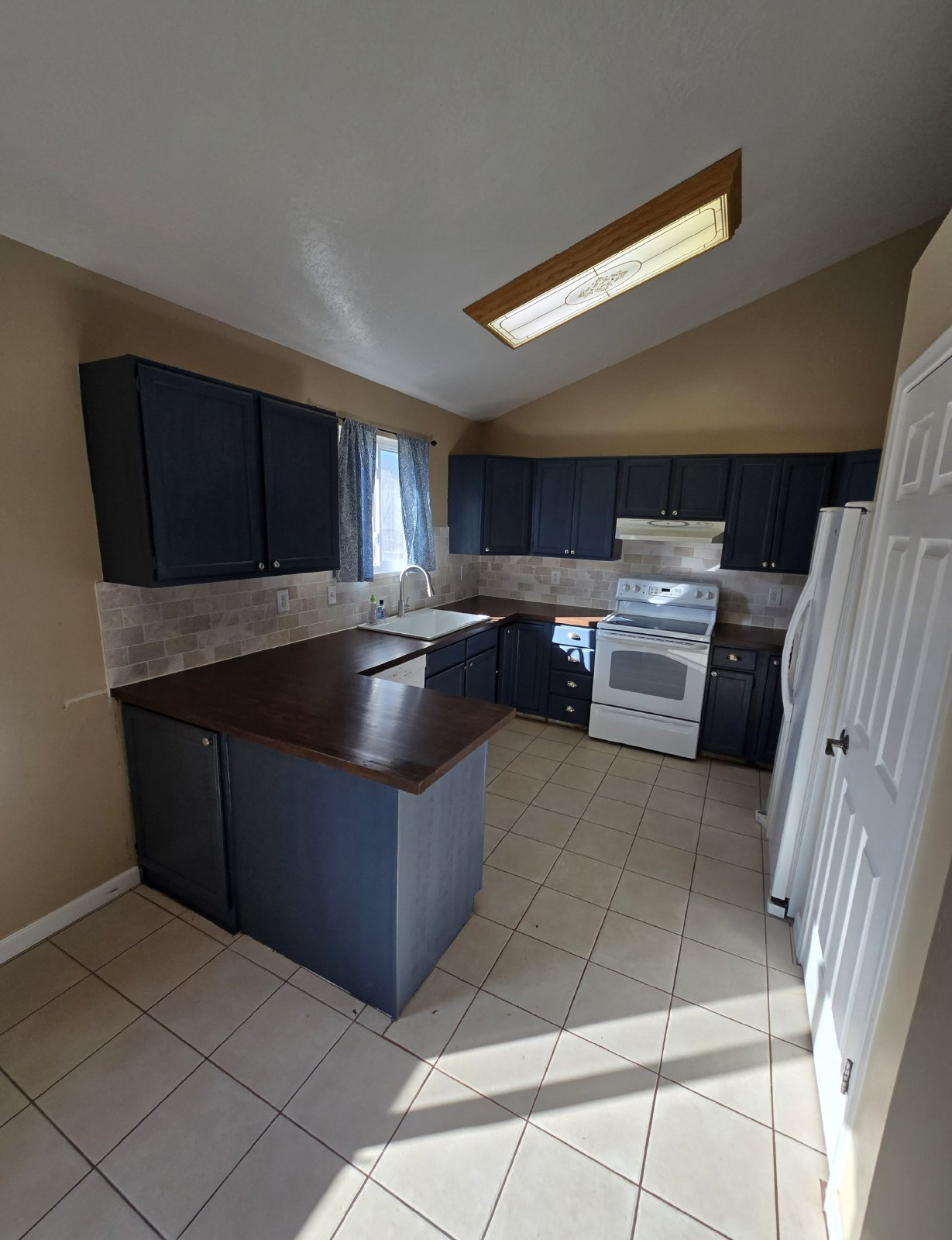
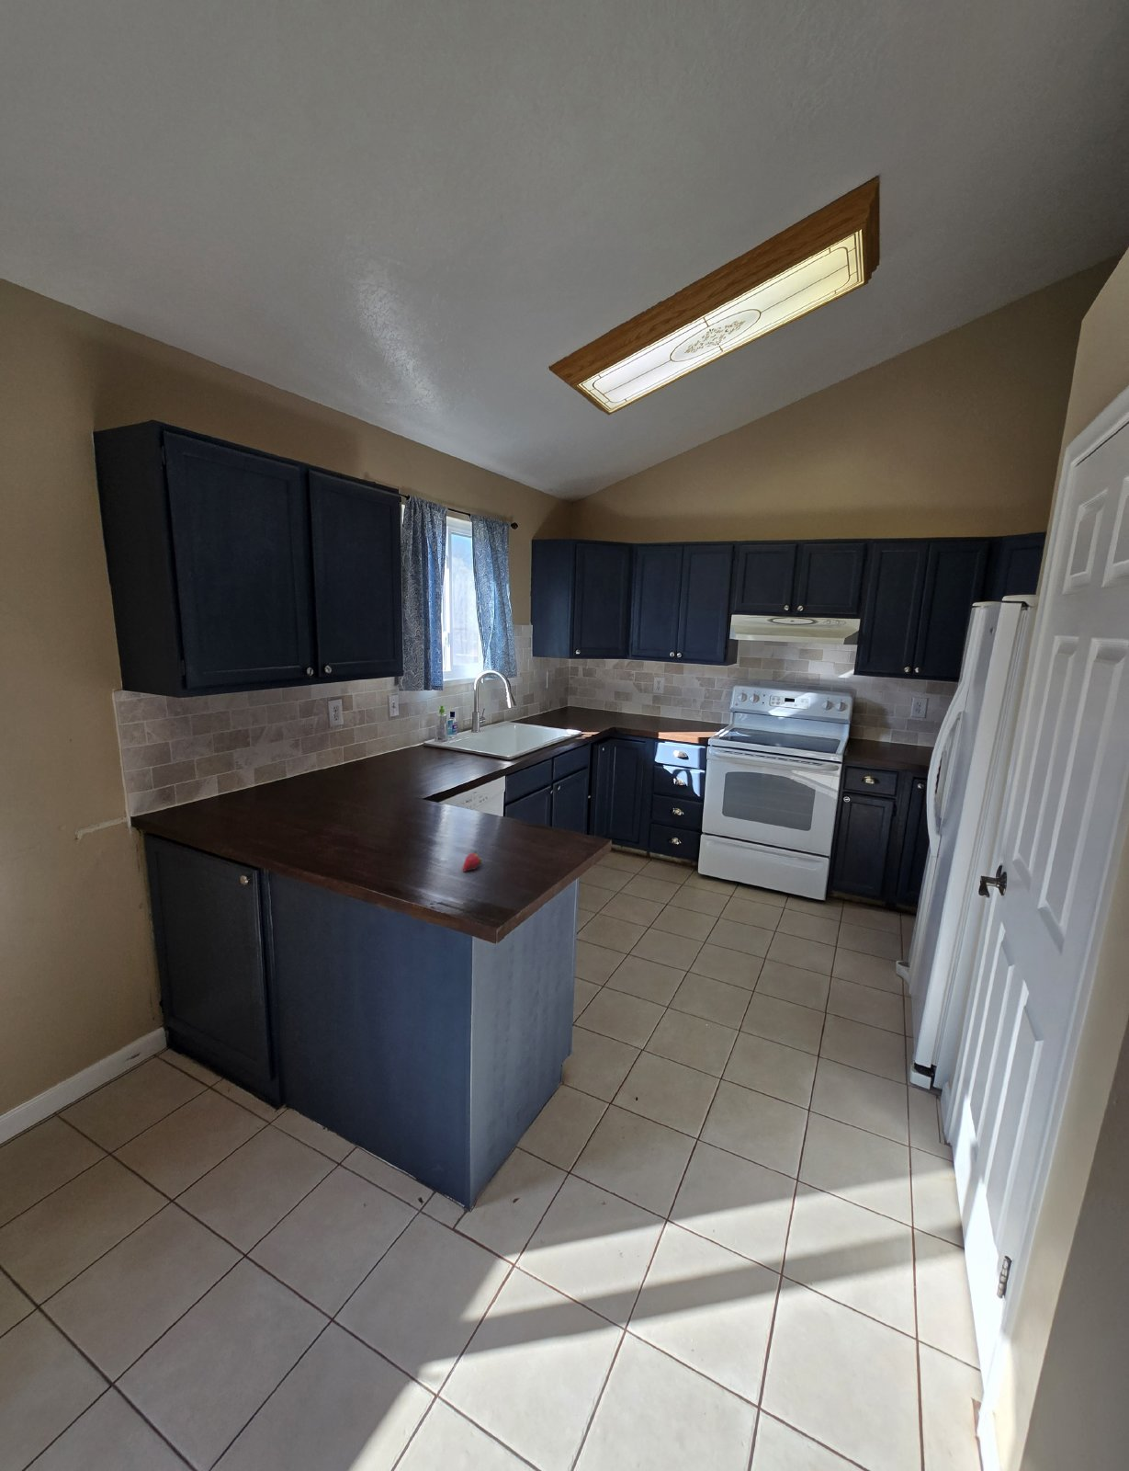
+ fruit [461,851,484,872]
